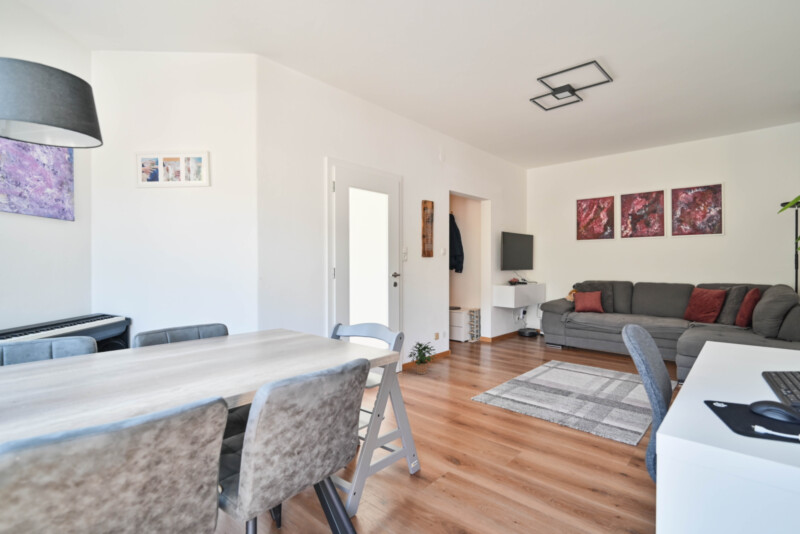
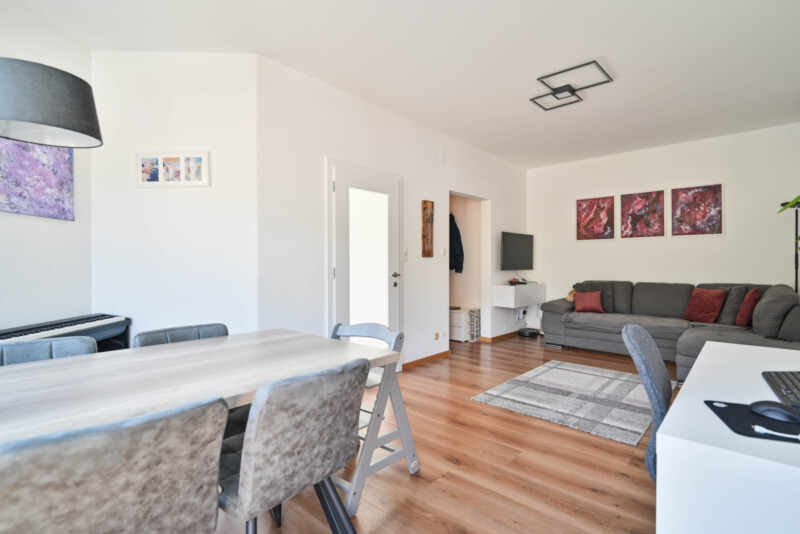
- potted plant [407,341,437,375]
